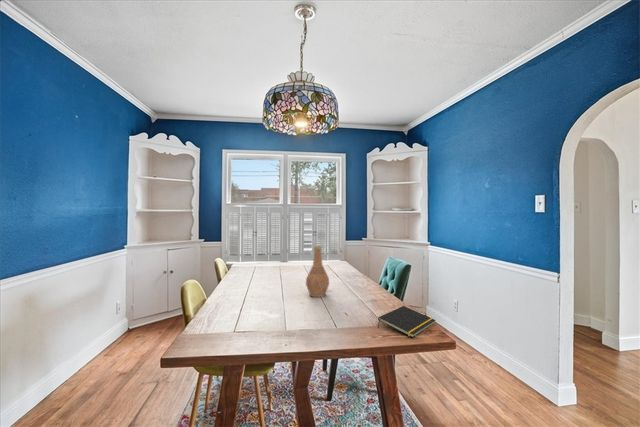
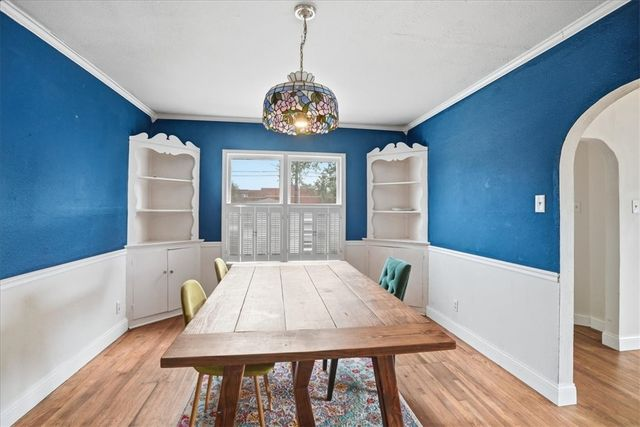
- notepad [377,305,437,339]
- vase [305,244,330,298]
